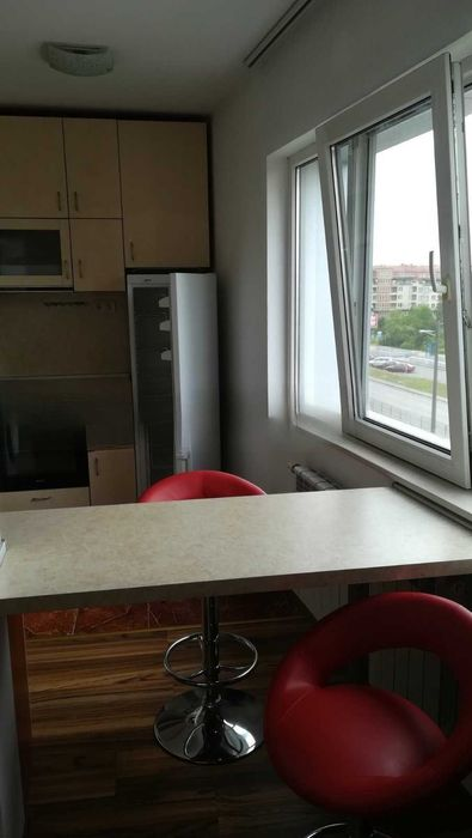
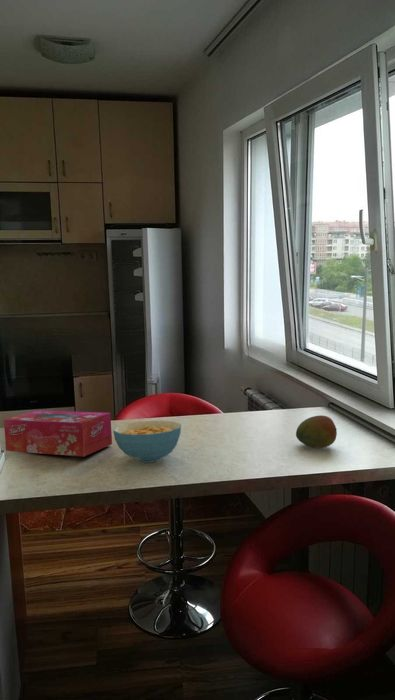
+ cereal bowl [112,420,182,464]
+ tissue box [3,409,113,457]
+ fruit [295,414,338,449]
